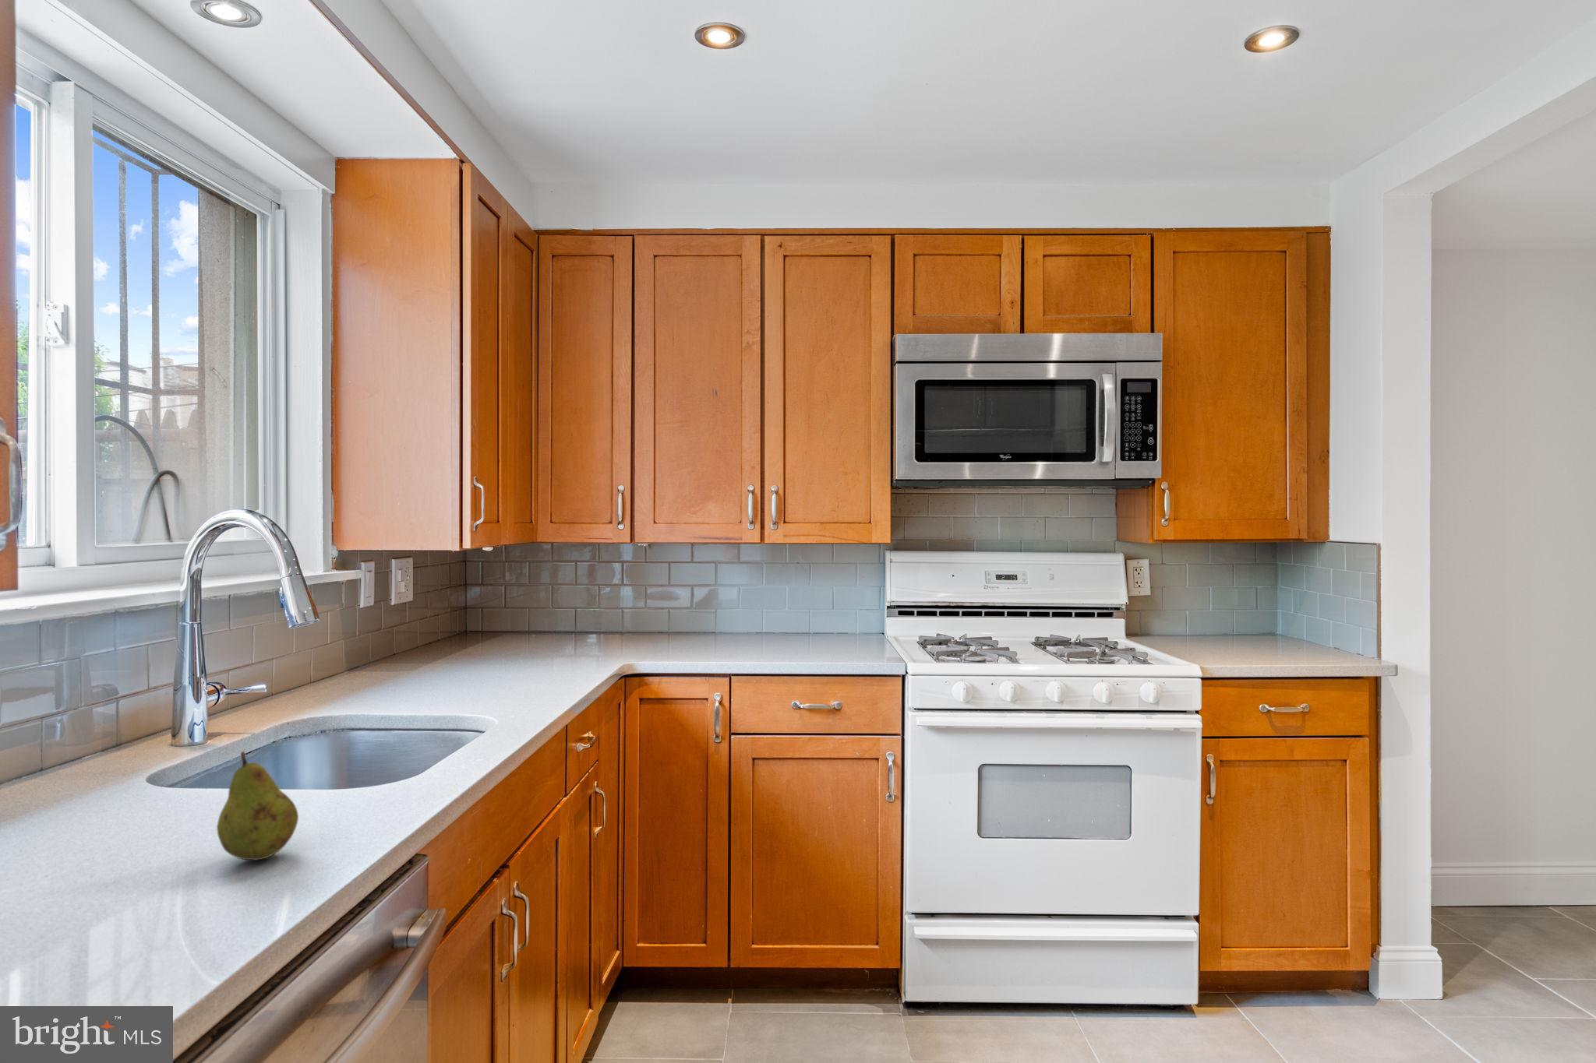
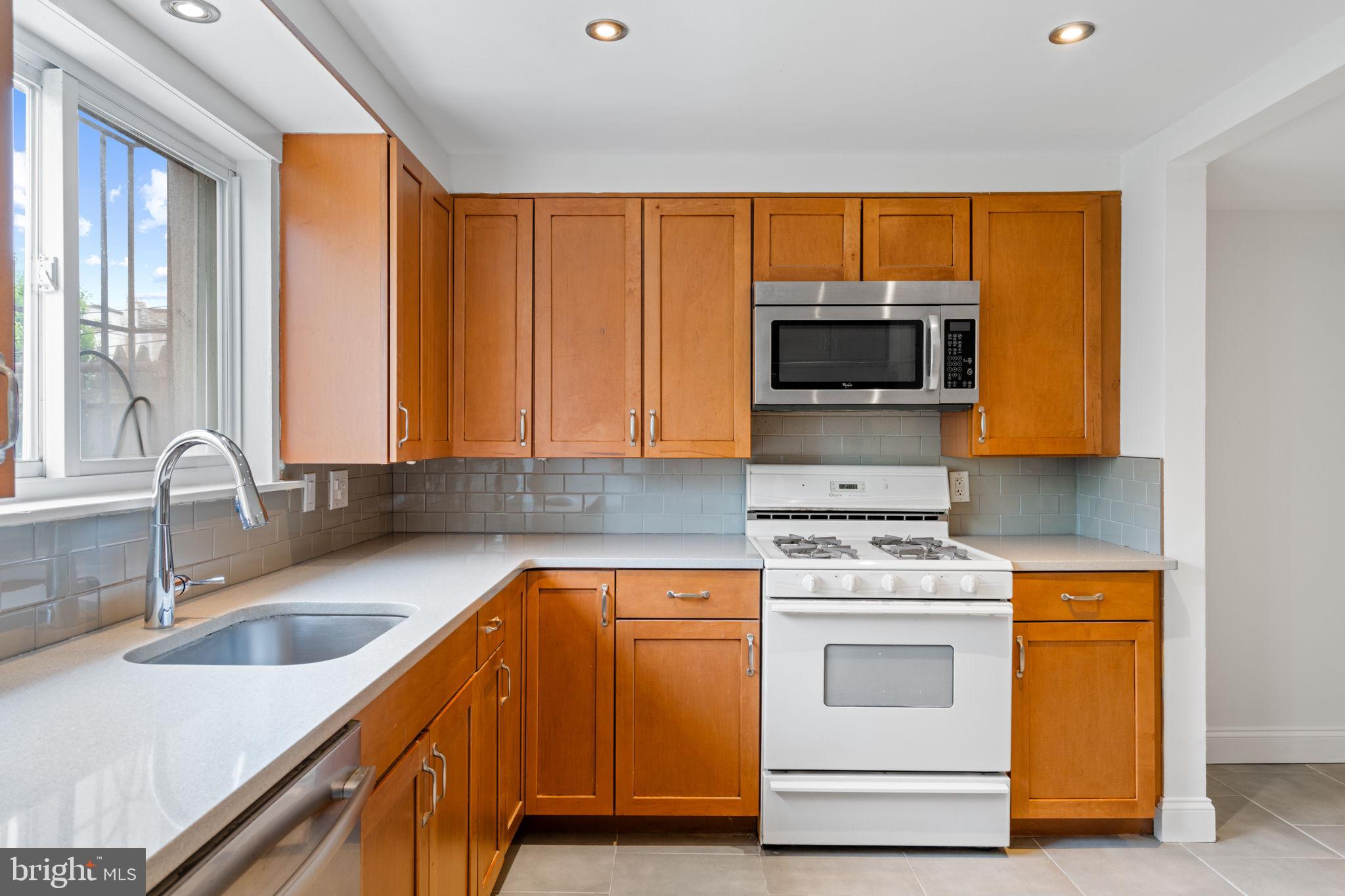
- fruit [216,751,299,861]
